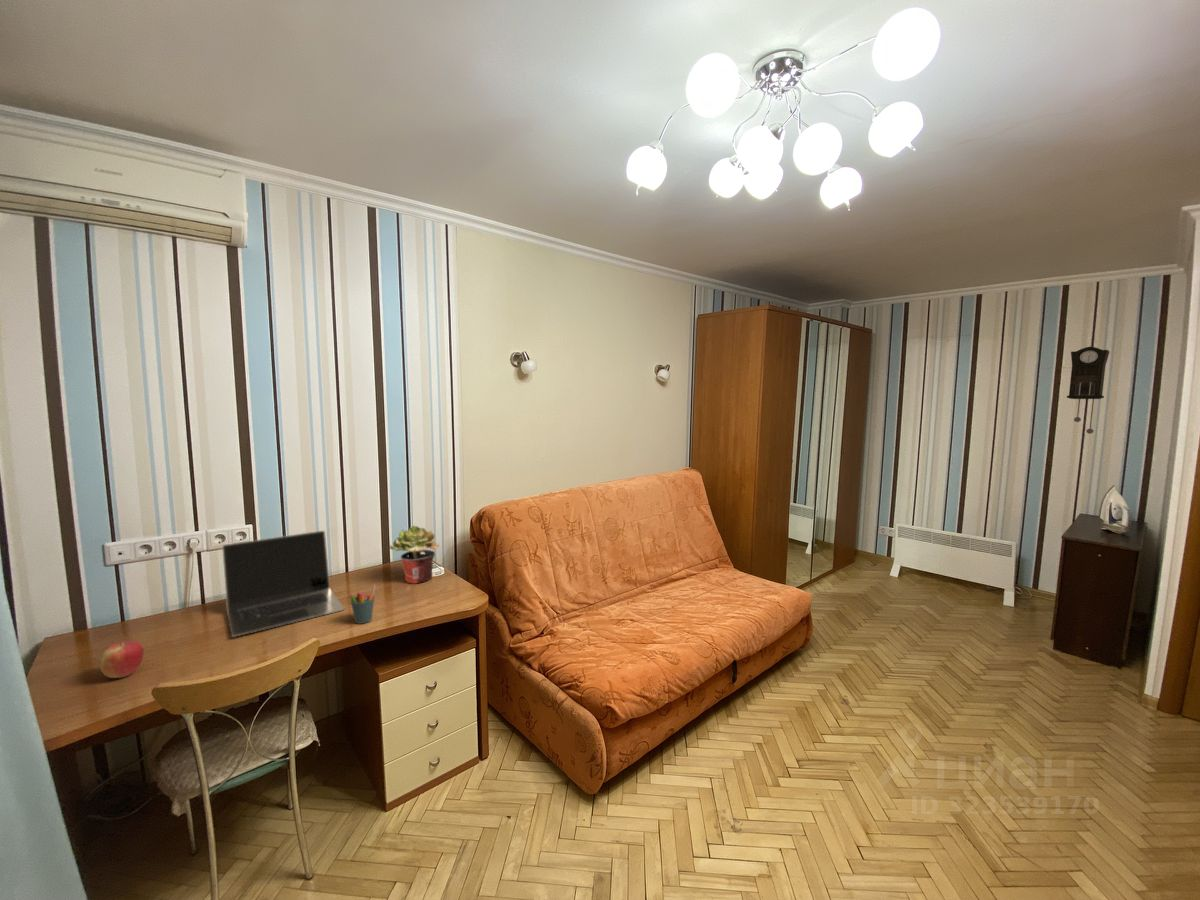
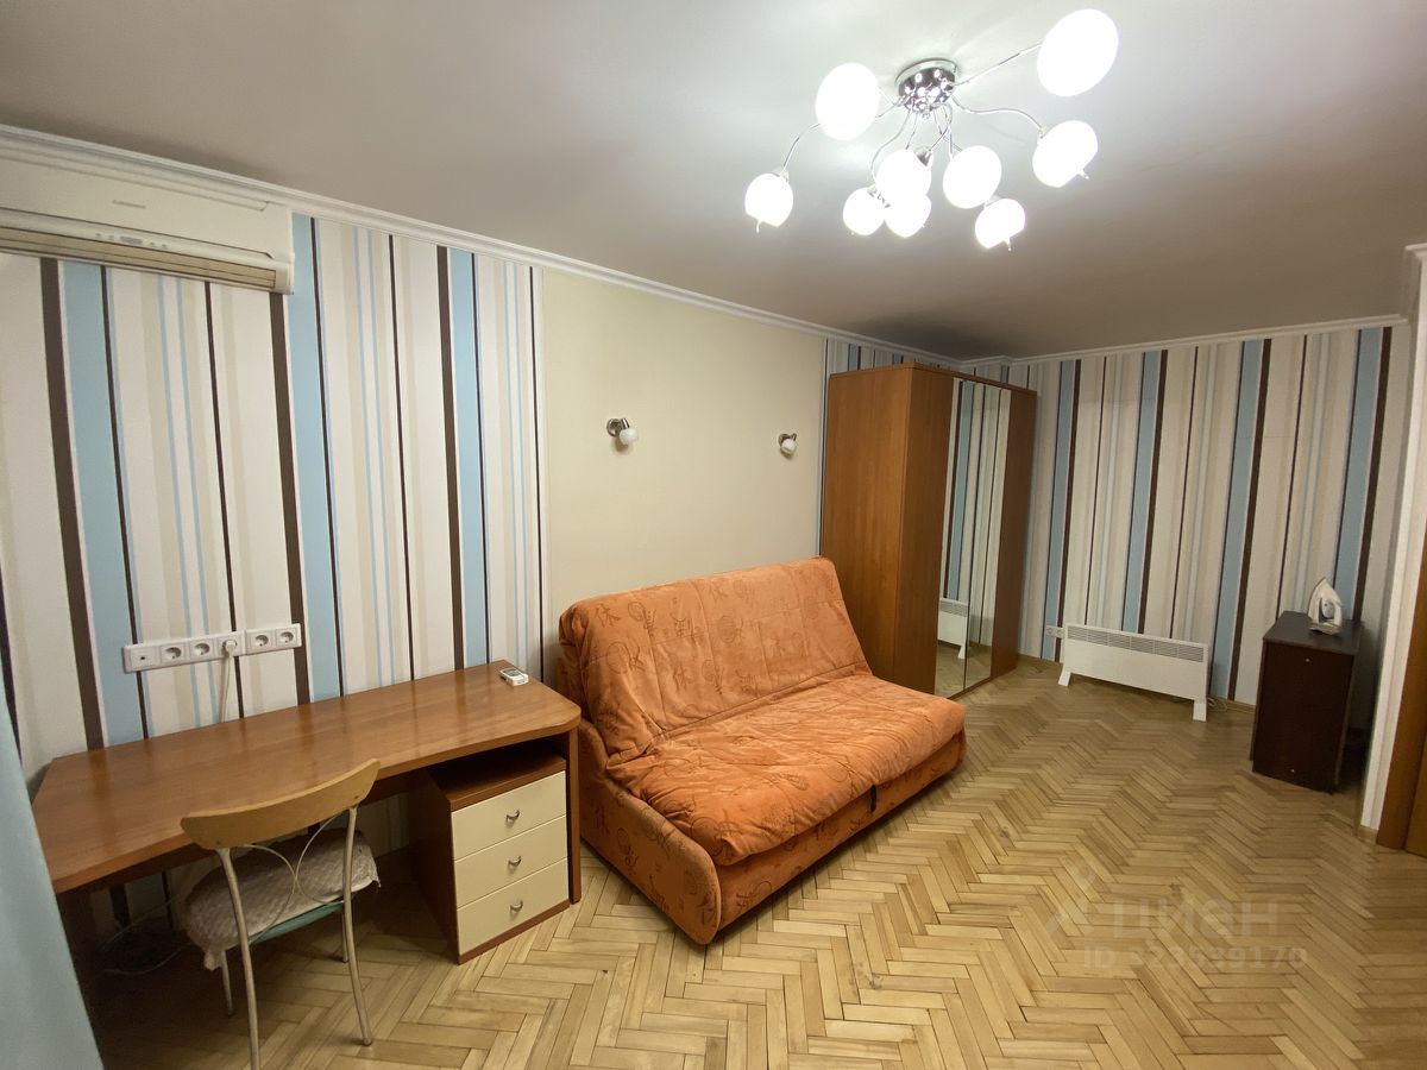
- apple [98,640,145,679]
- laptop [221,530,345,638]
- potted plant [389,525,440,584]
- pendulum clock [1066,346,1110,435]
- pen holder [348,584,376,625]
